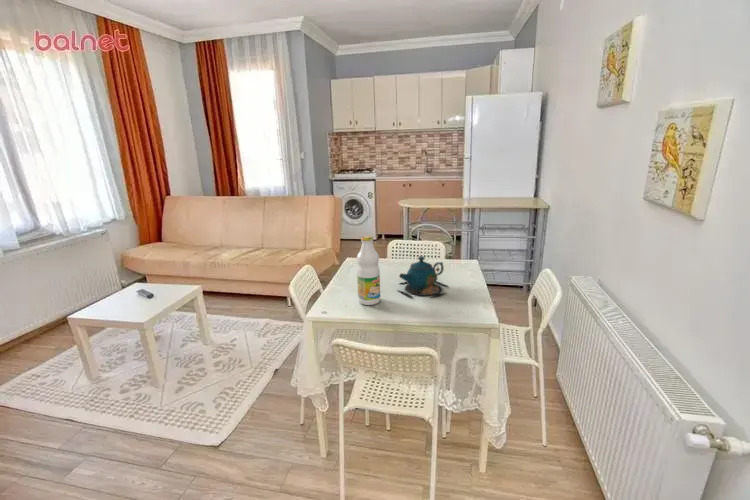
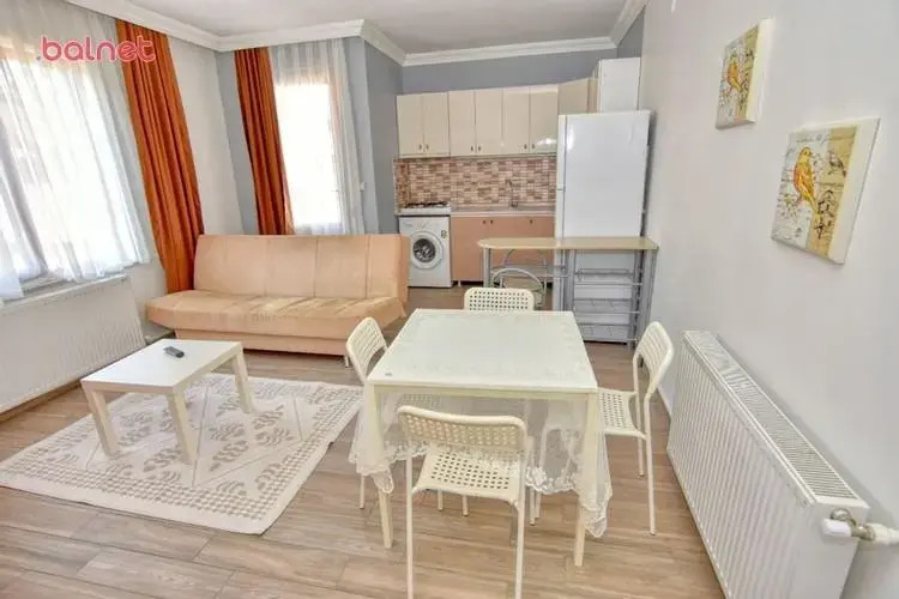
- teapot [396,255,448,299]
- bottle [356,235,381,306]
